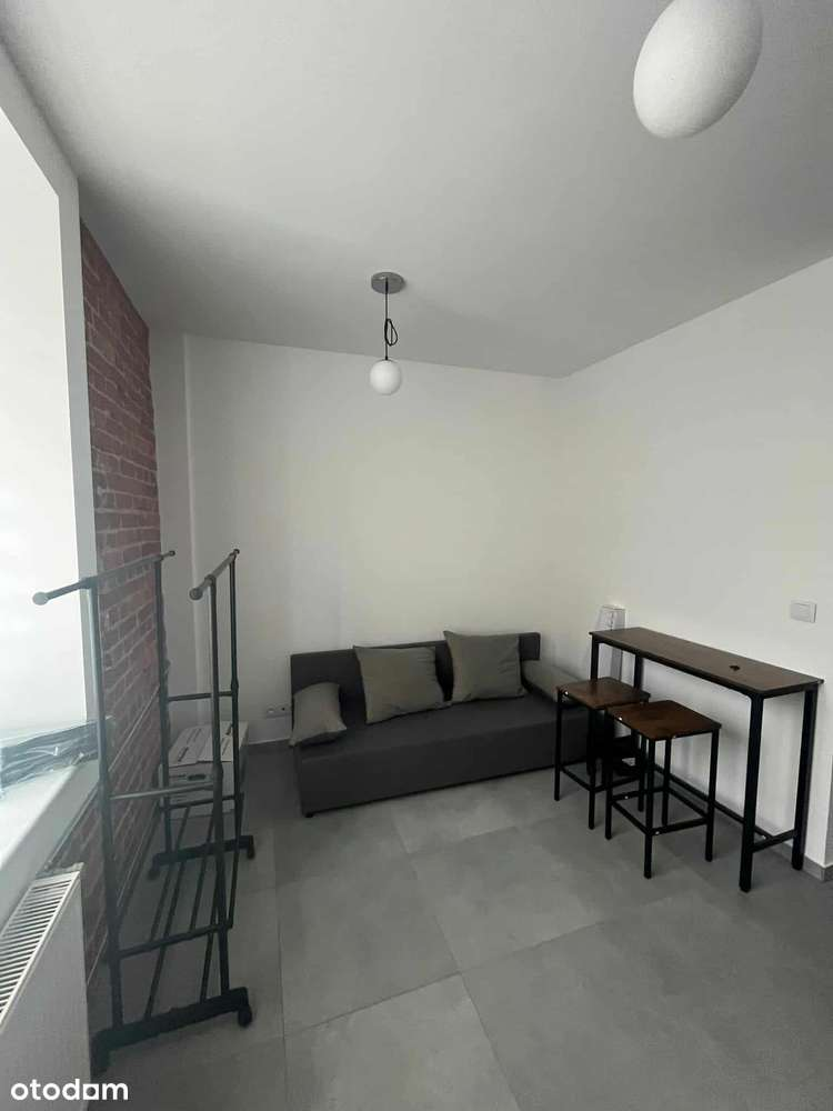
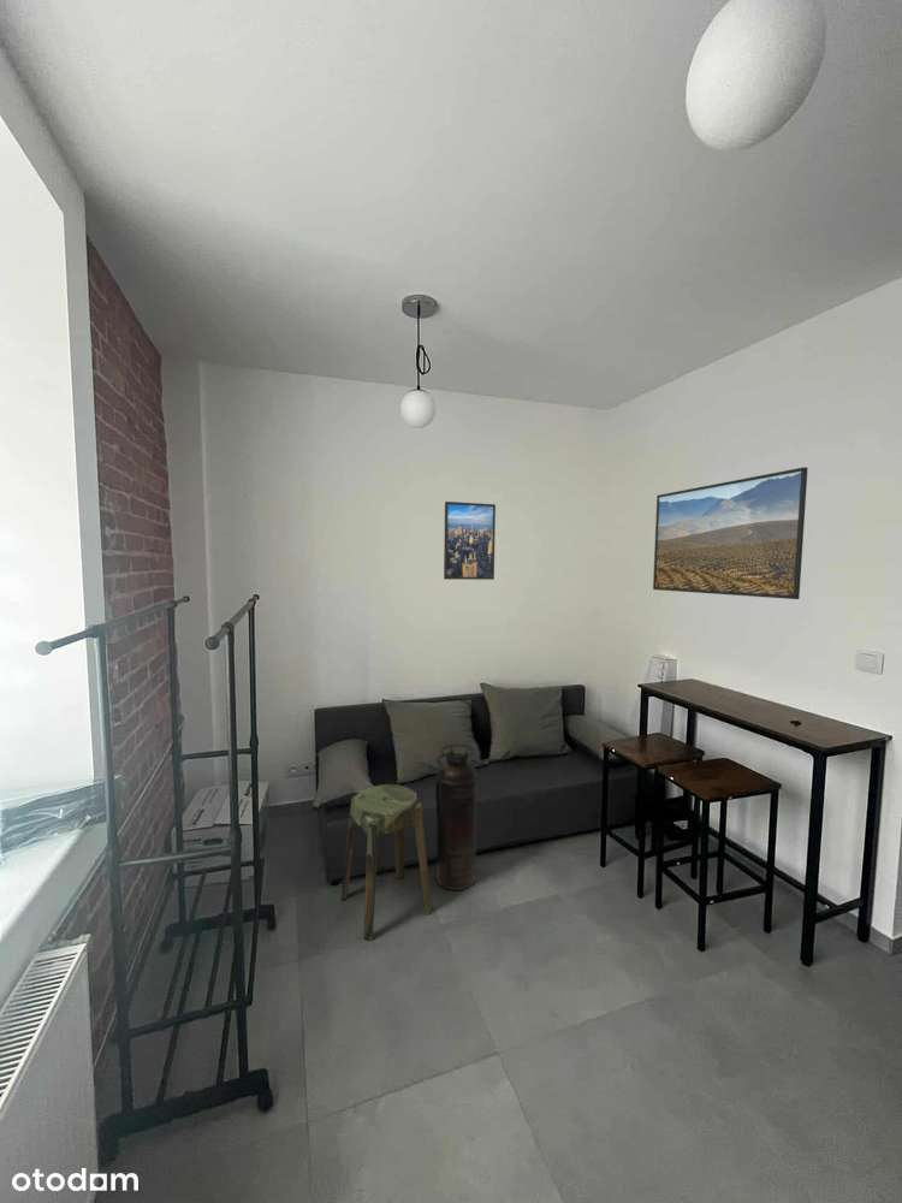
+ stool [340,783,433,942]
+ fire extinguisher [434,743,479,891]
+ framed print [652,466,809,600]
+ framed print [443,500,497,581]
